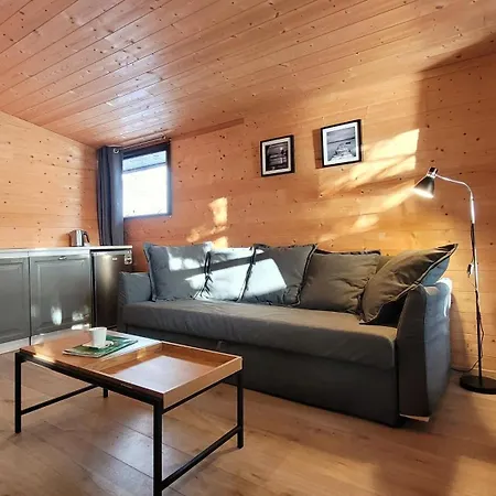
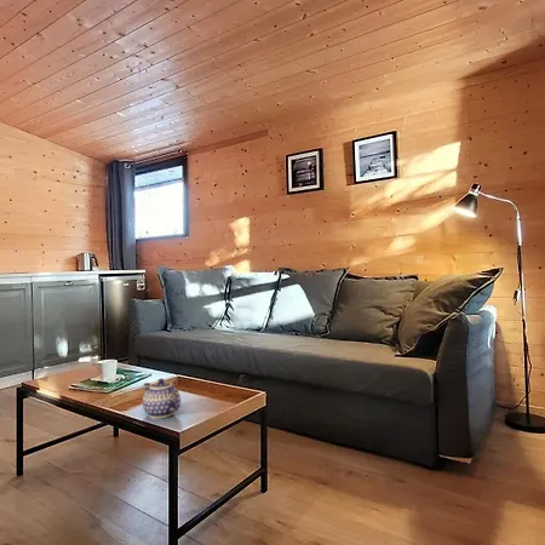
+ teapot [142,378,182,419]
